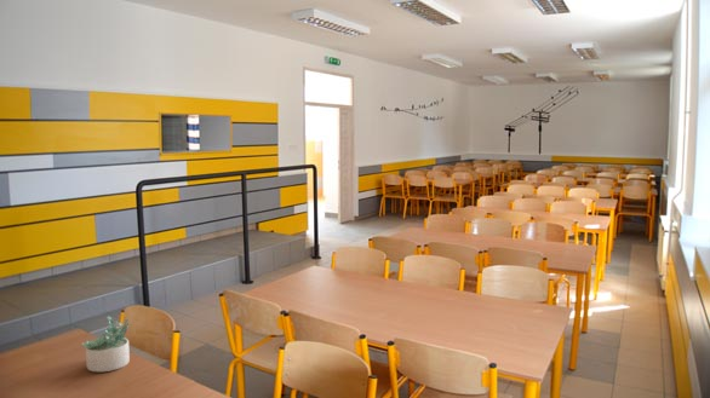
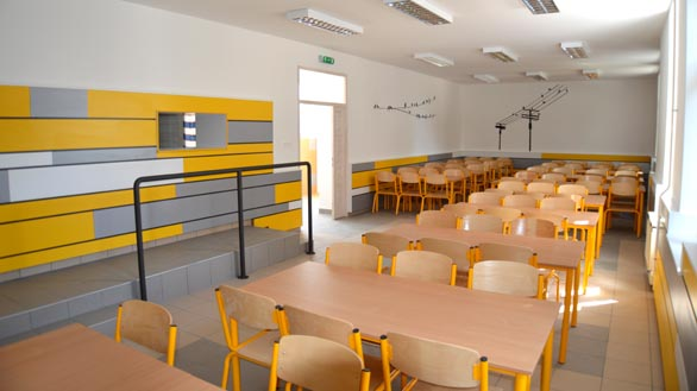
- succulent plant [81,315,131,373]
